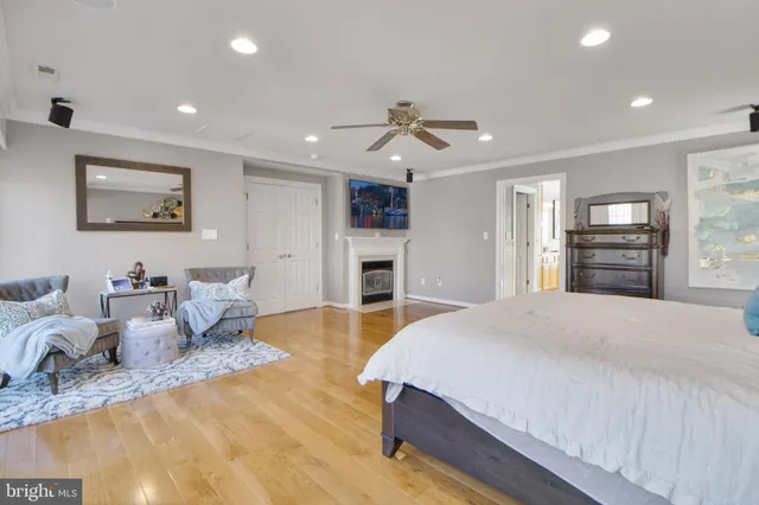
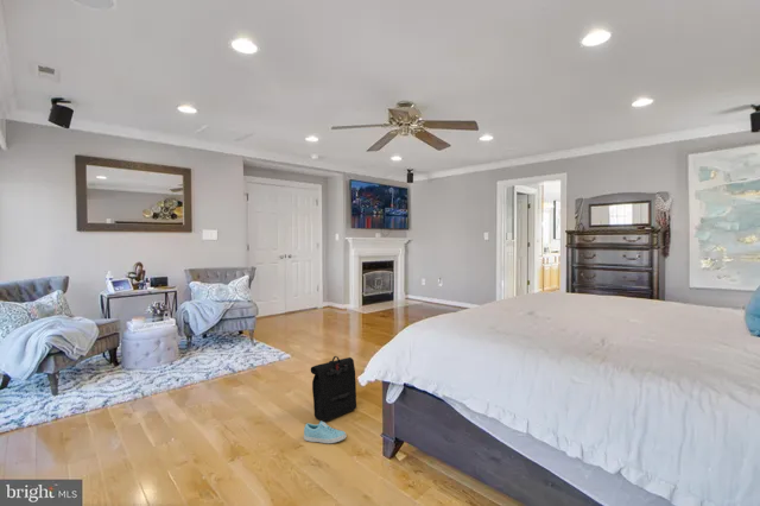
+ sneaker [303,419,348,444]
+ backpack [310,355,357,423]
